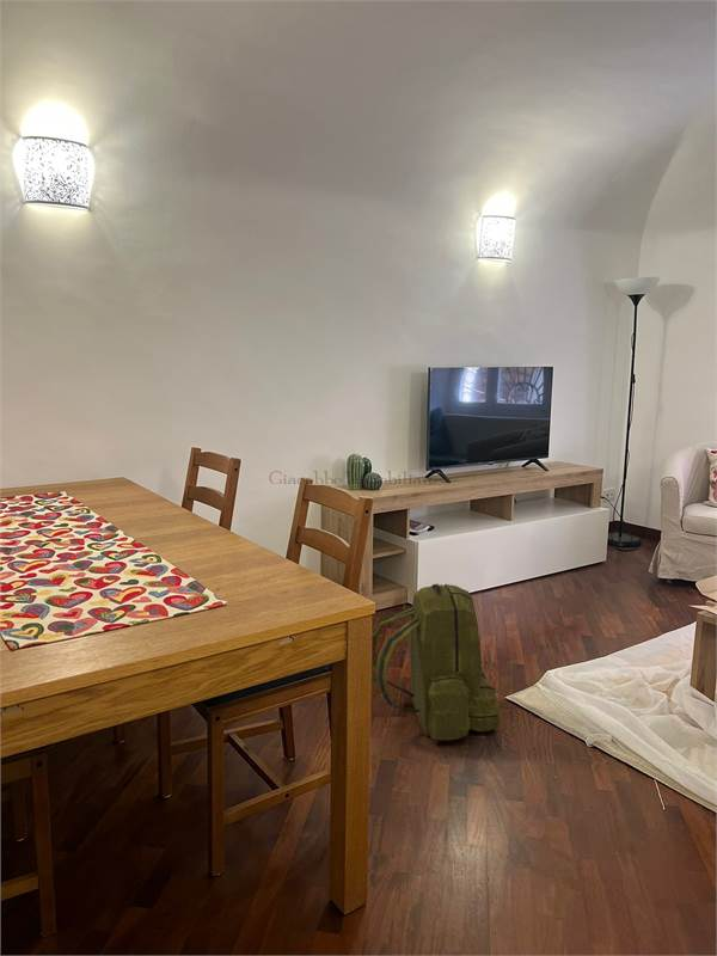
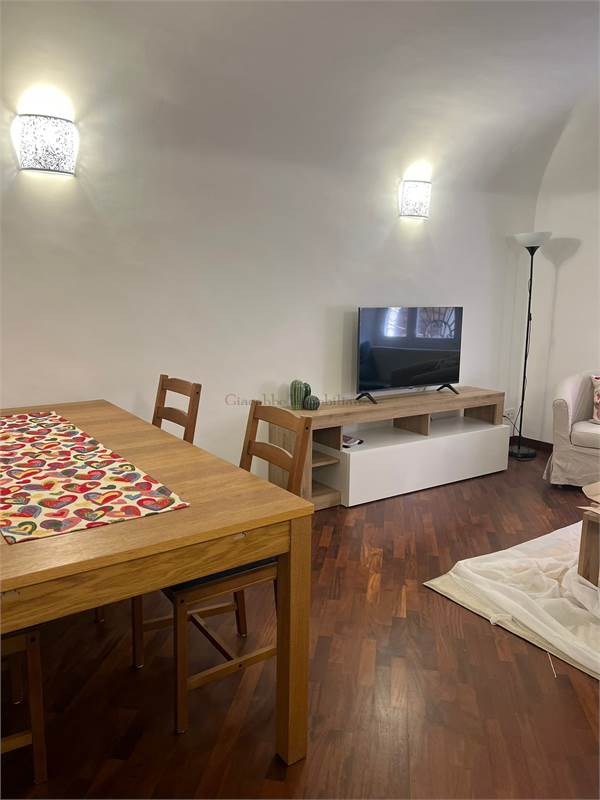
- backpack [372,583,501,741]
